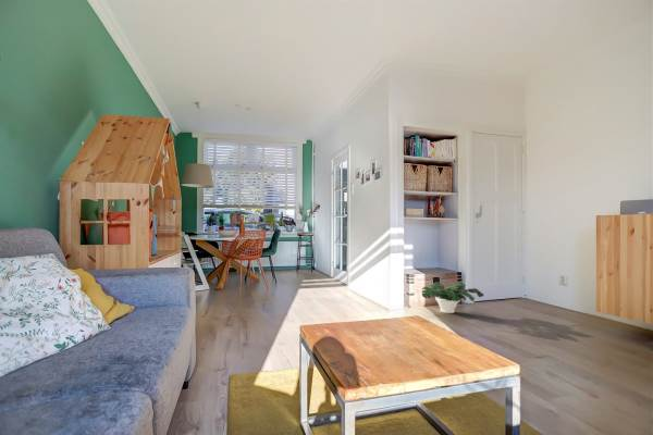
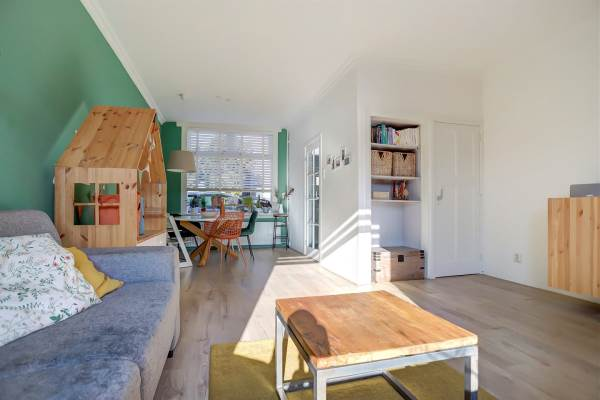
- potted plant [421,281,485,314]
